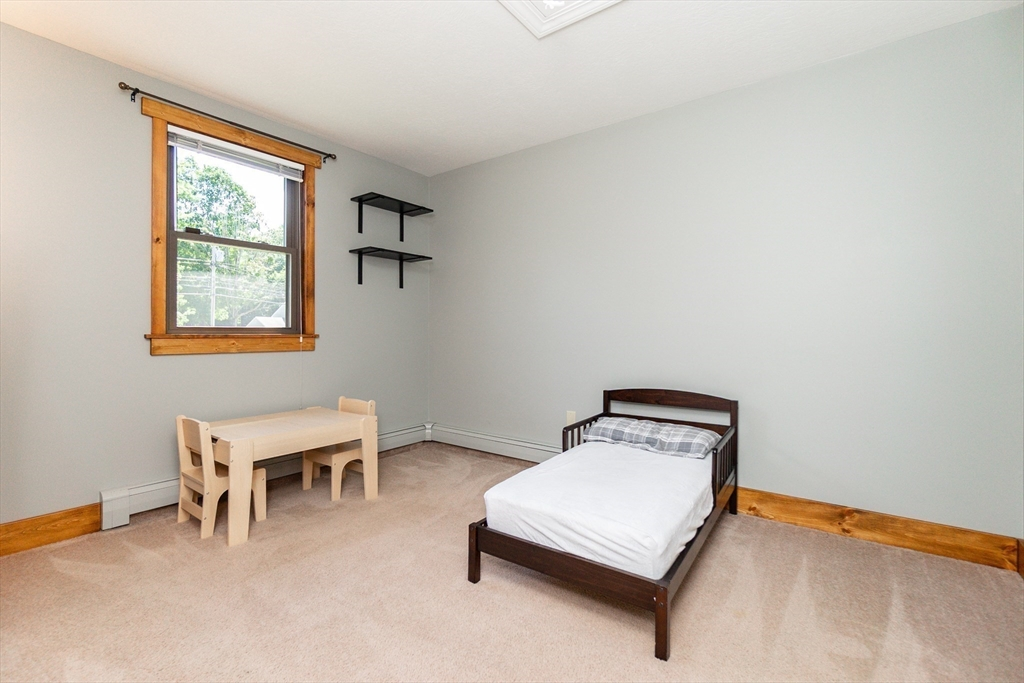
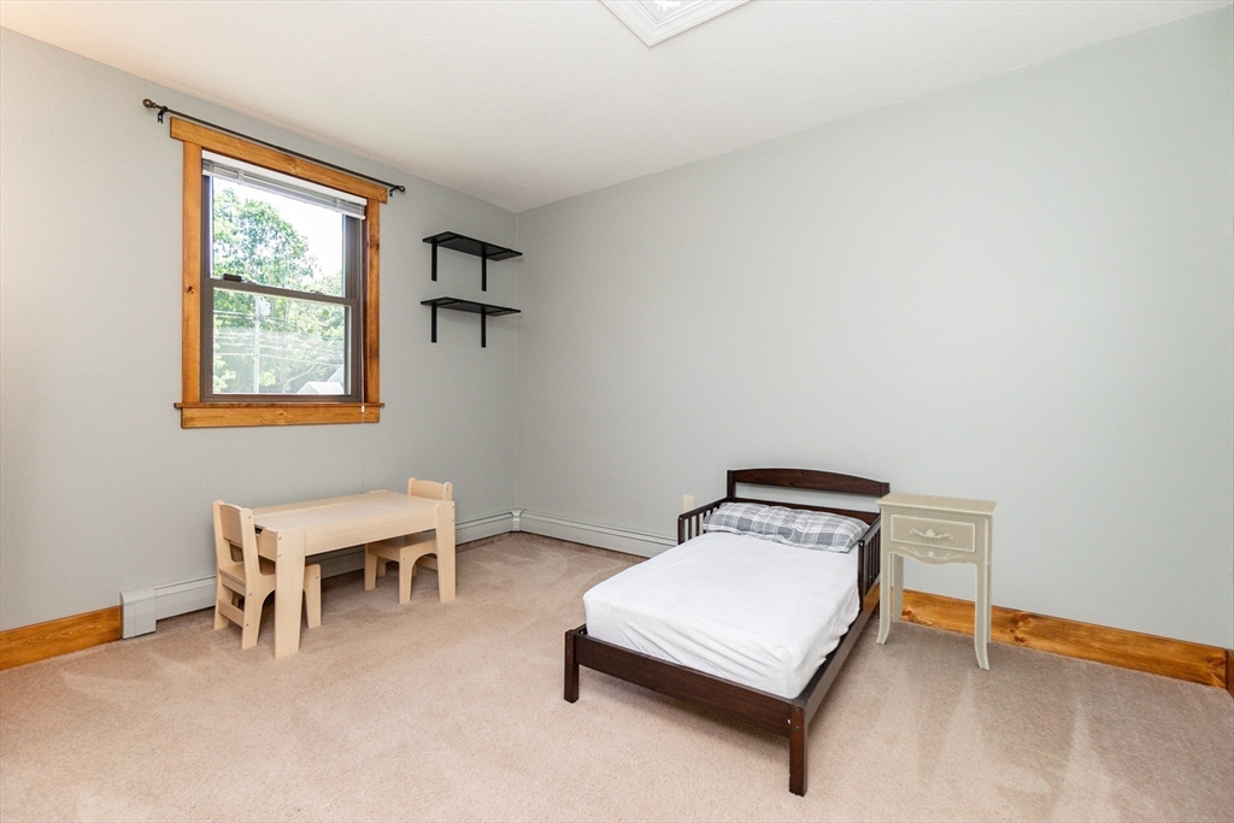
+ nightstand [874,490,999,671]
